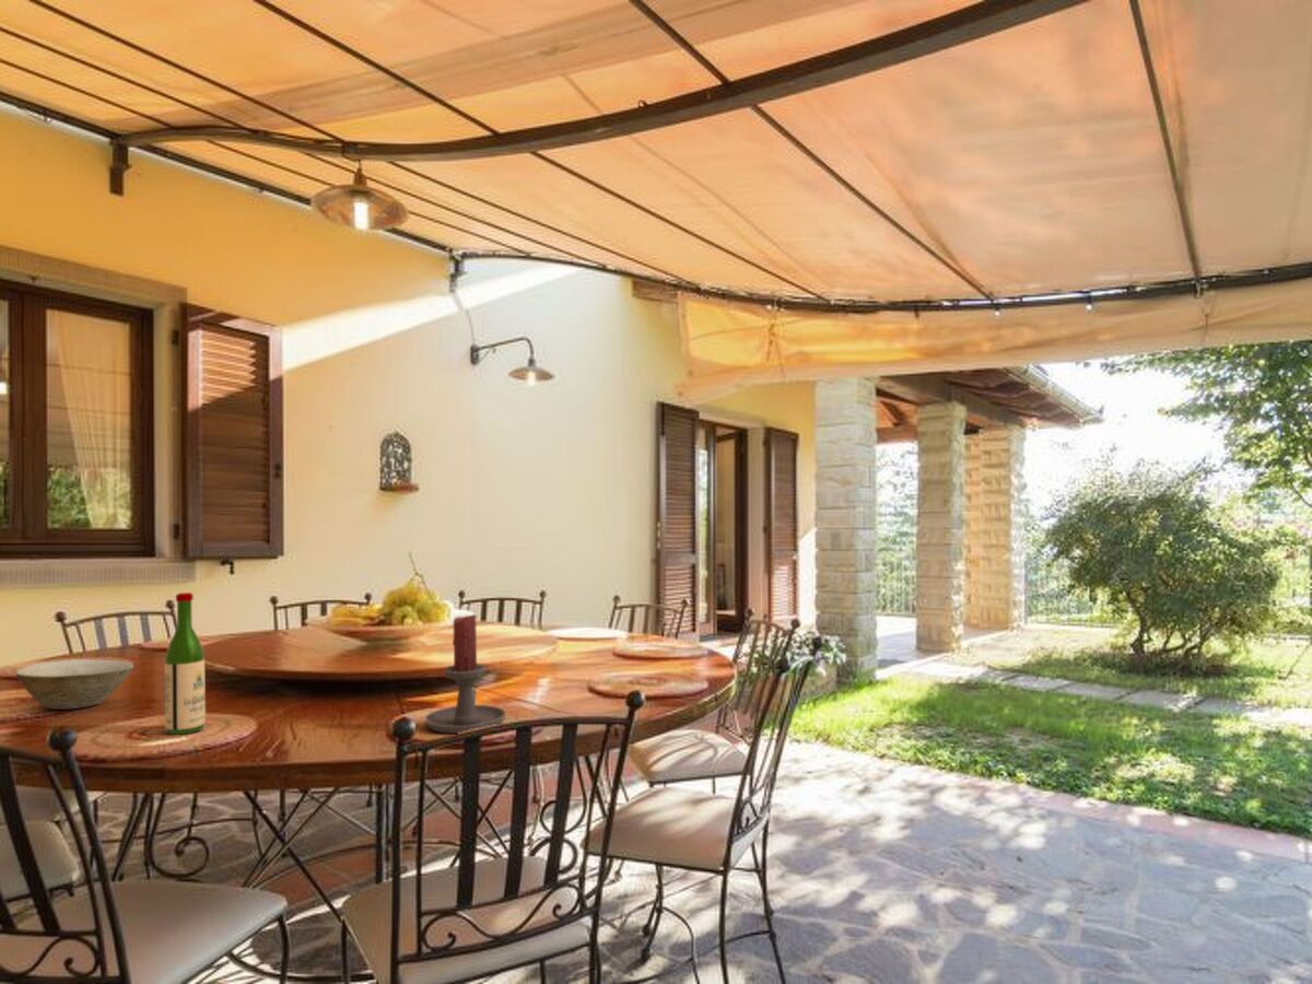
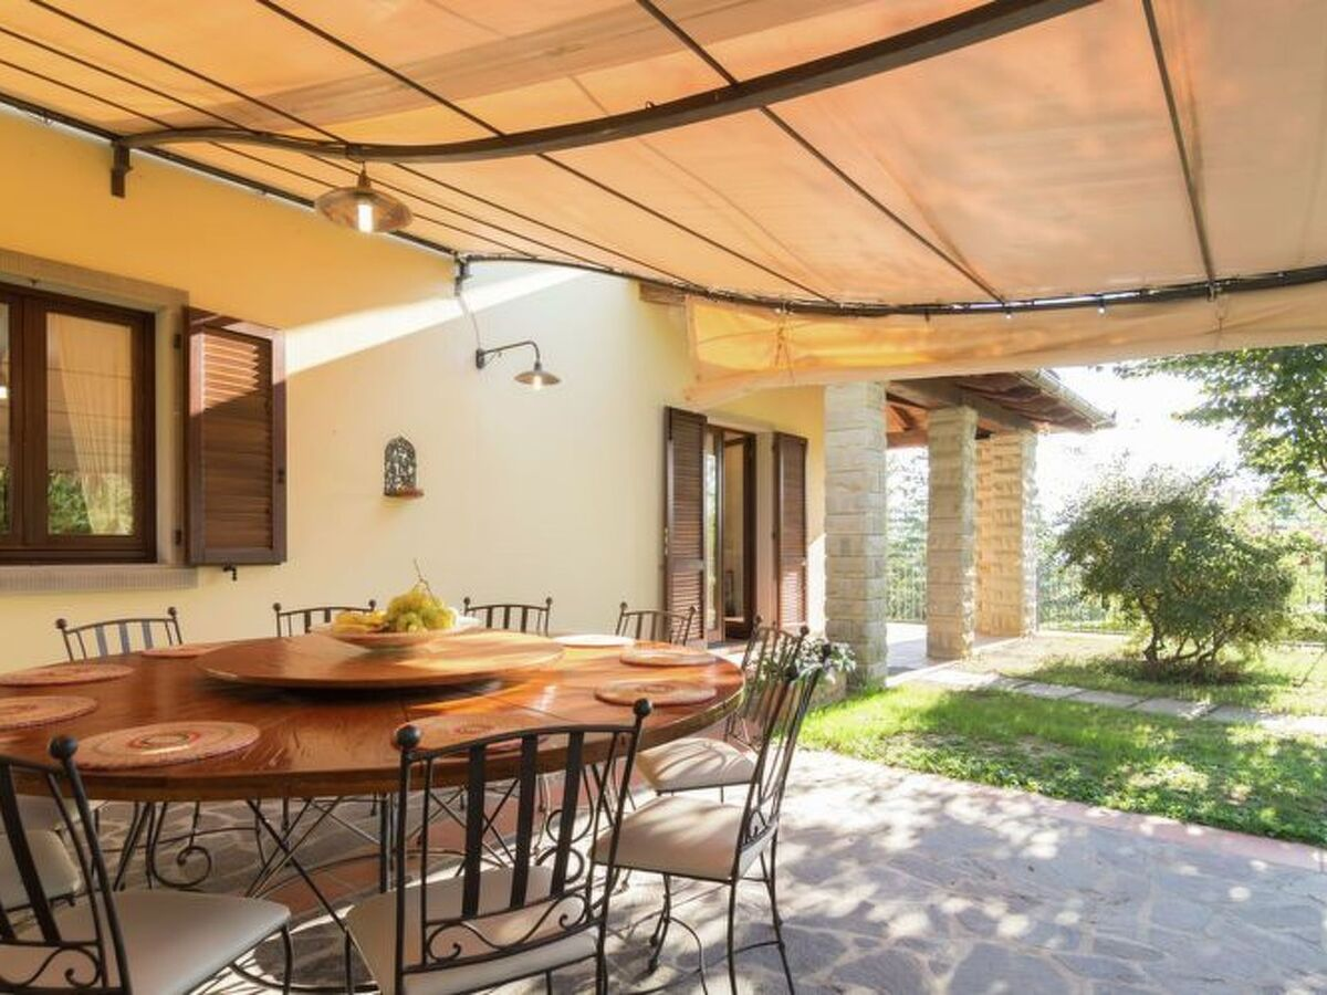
- candle holder [424,613,507,735]
- wine bottle [163,591,207,736]
- bowl [14,658,134,711]
